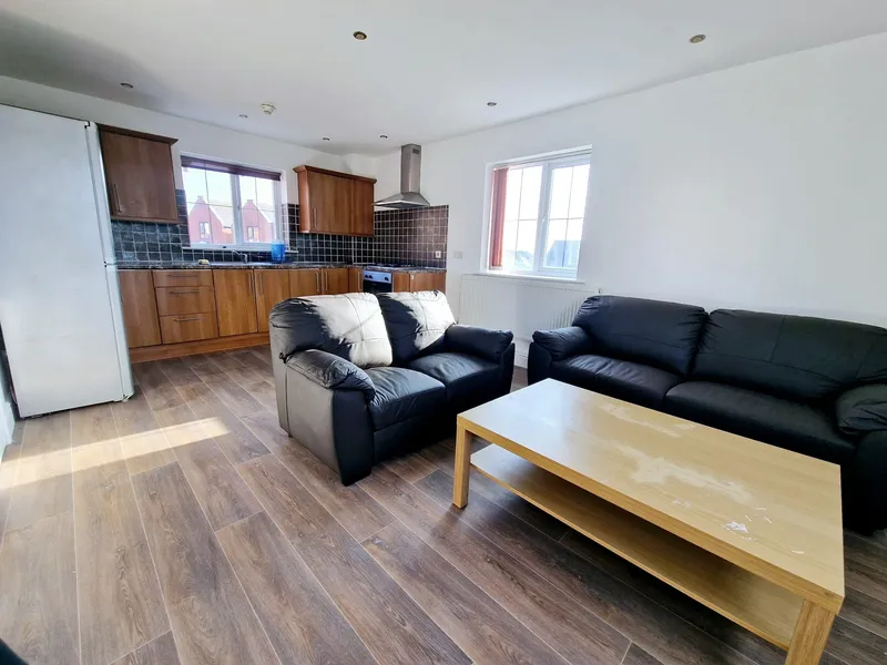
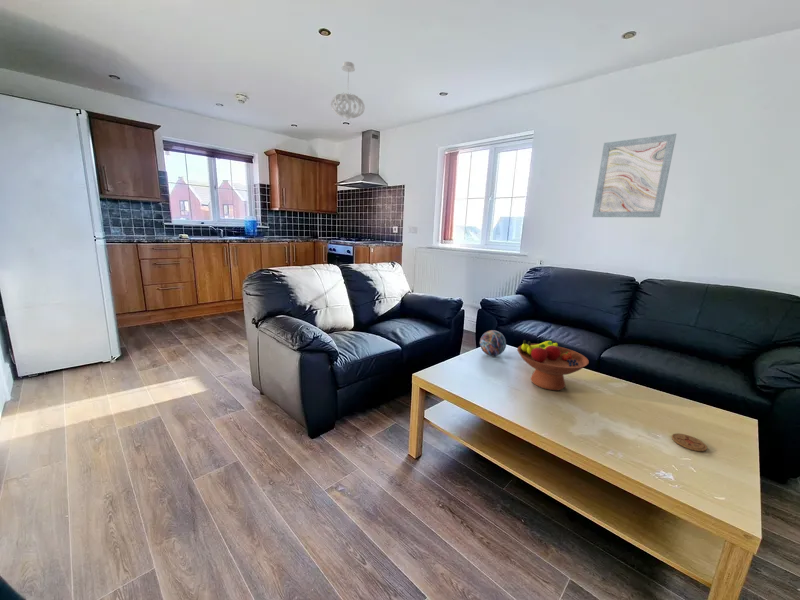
+ pendant light [330,61,366,120]
+ decorative orb [479,329,507,357]
+ fruit bowl [516,339,590,391]
+ coaster [671,433,708,452]
+ wall art [591,133,677,218]
